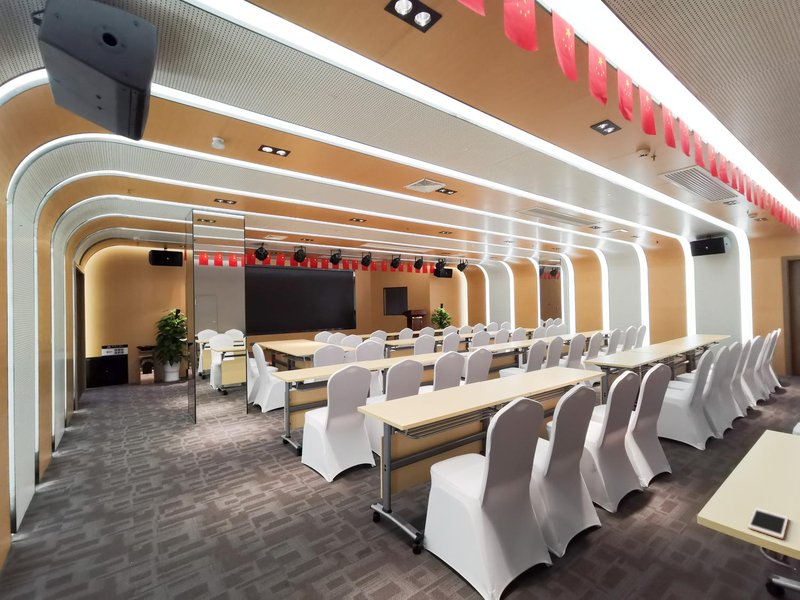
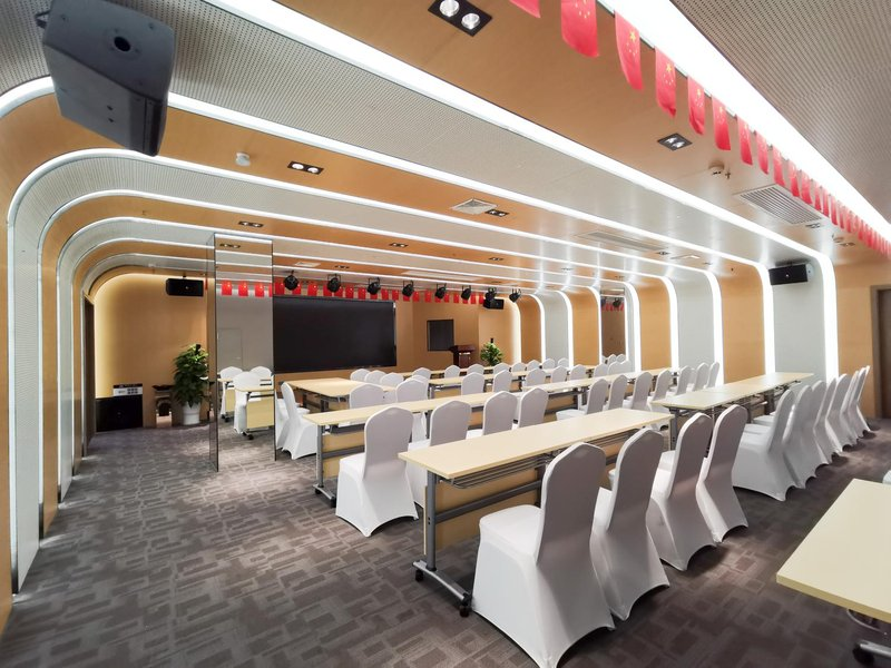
- cell phone [747,507,789,540]
